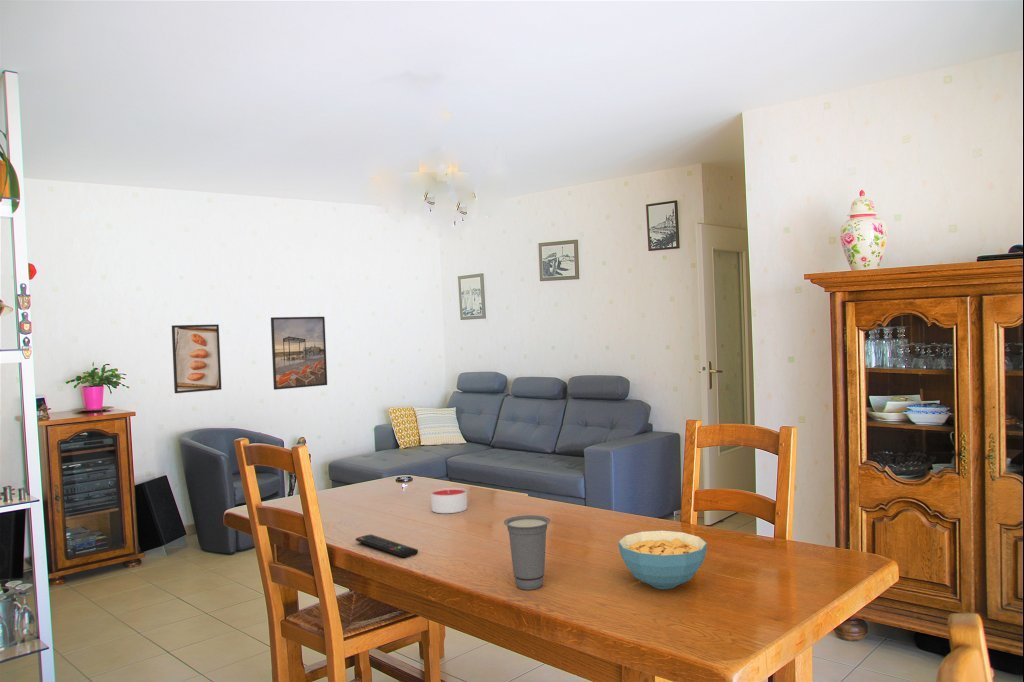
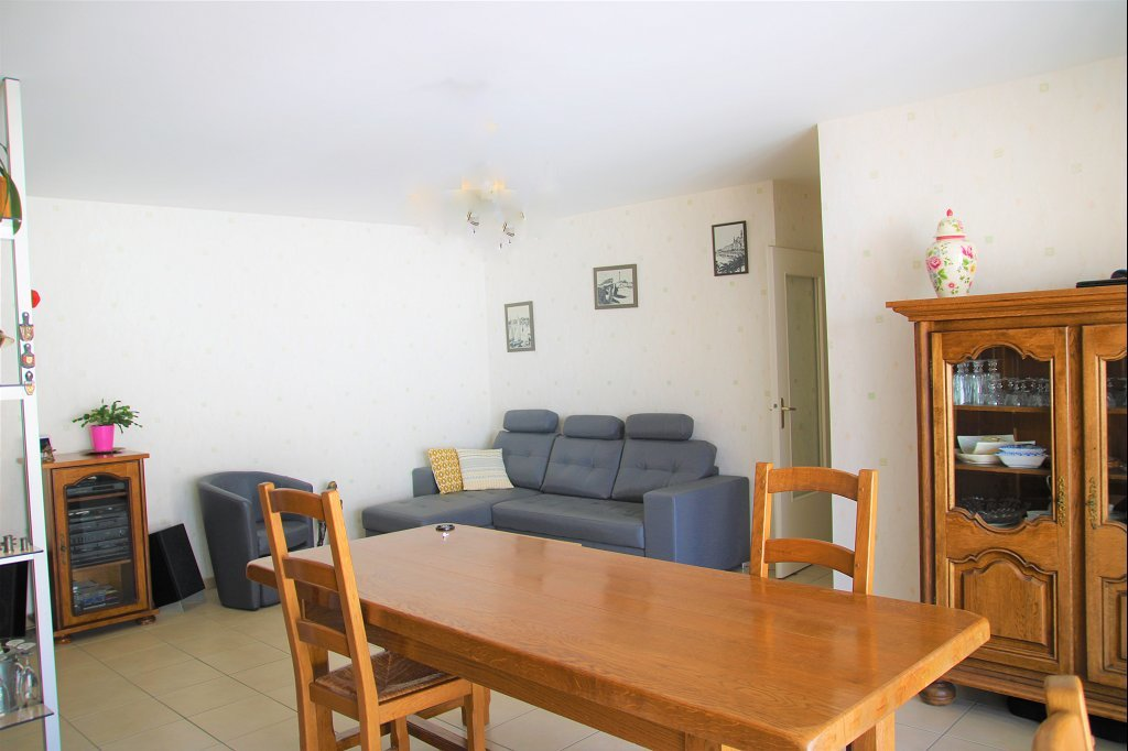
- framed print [171,323,222,394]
- candle [430,487,468,514]
- cup [503,514,551,591]
- cereal bowl [617,530,708,590]
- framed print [270,316,328,391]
- remote control [355,534,419,559]
